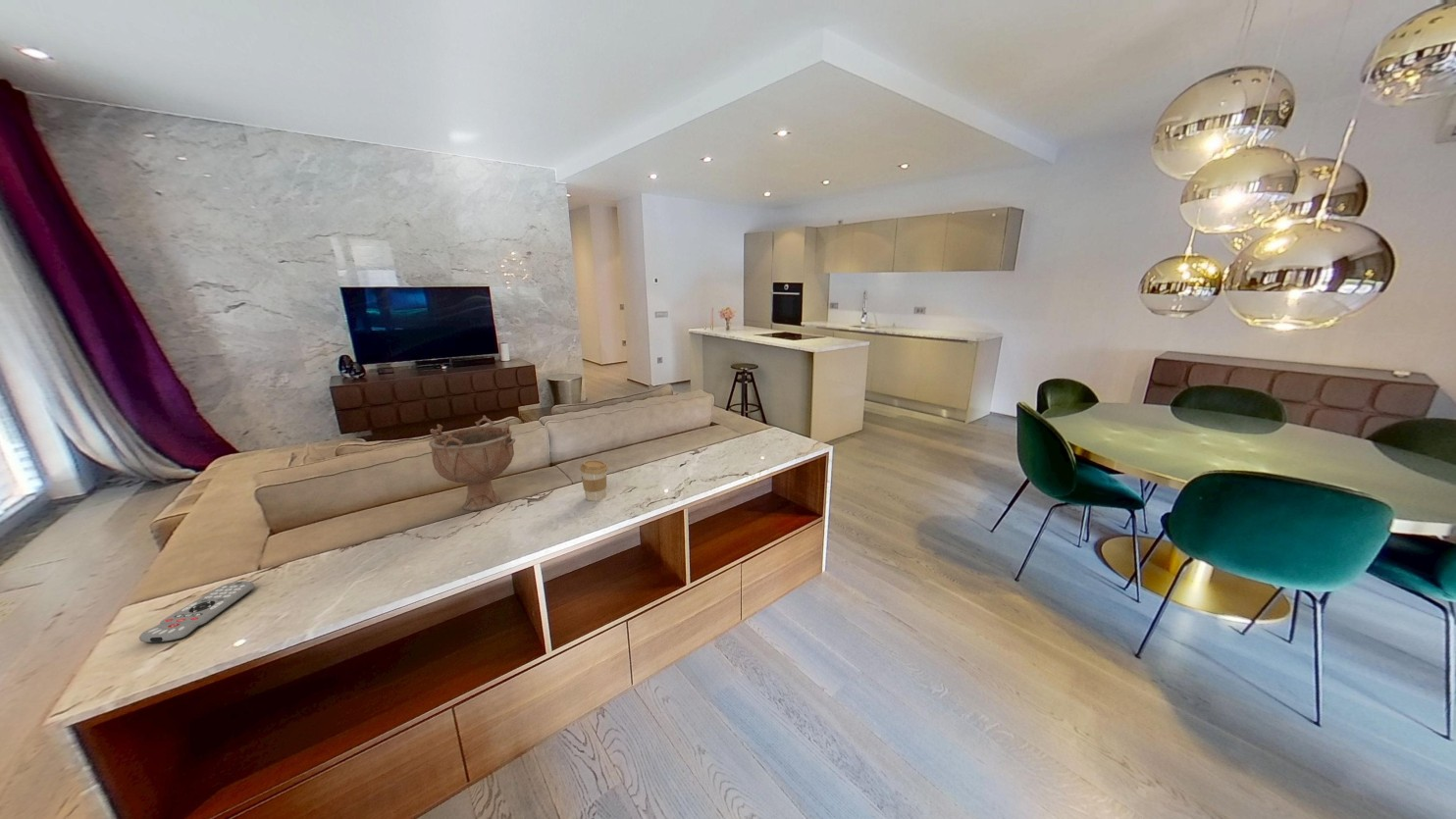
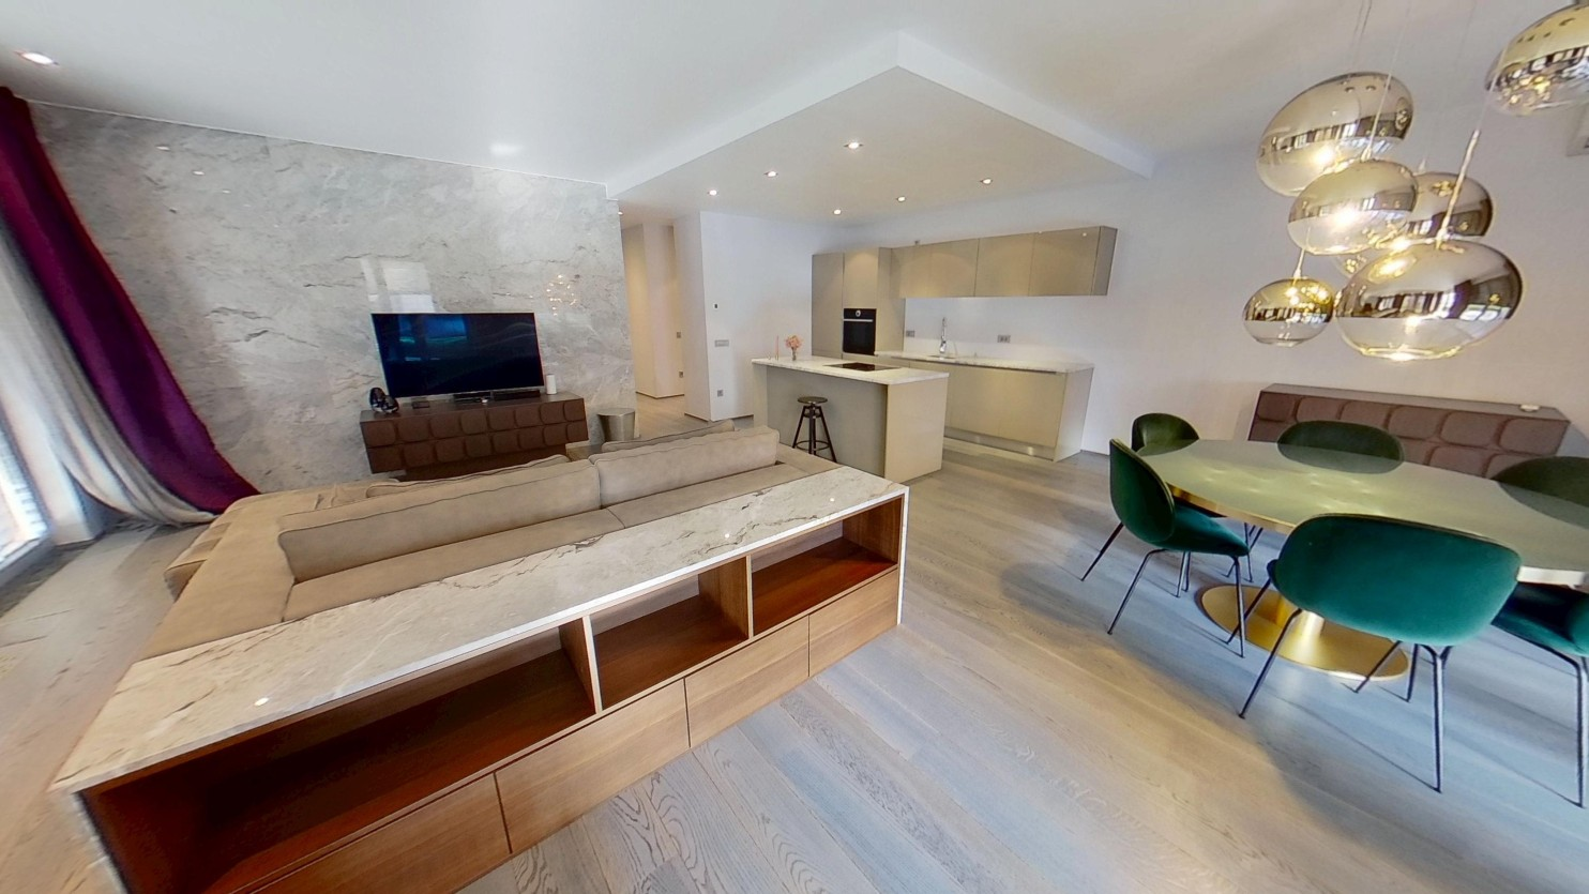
- coffee cup [579,459,609,502]
- remote control [138,580,255,644]
- decorative bowl [428,414,516,512]
